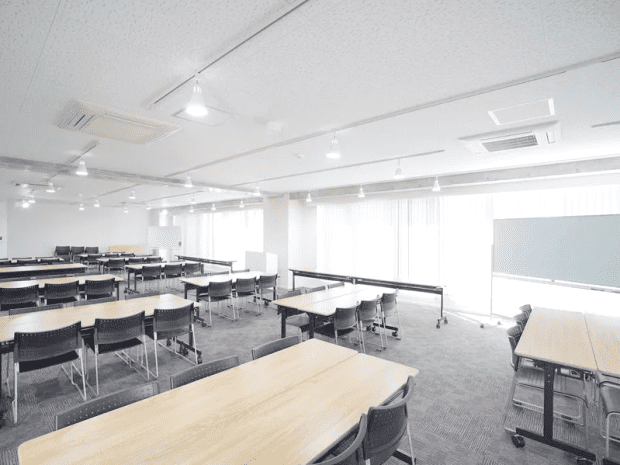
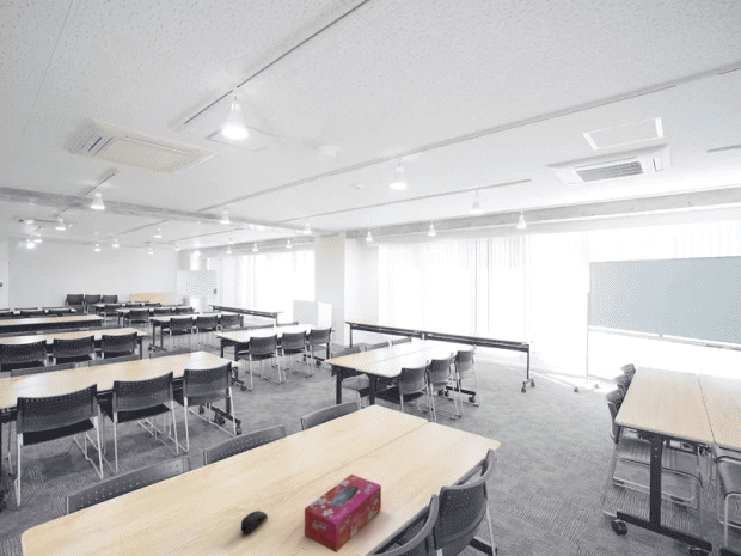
+ tissue box [304,473,382,554]
+ computer mouse [240,509,269,534]
